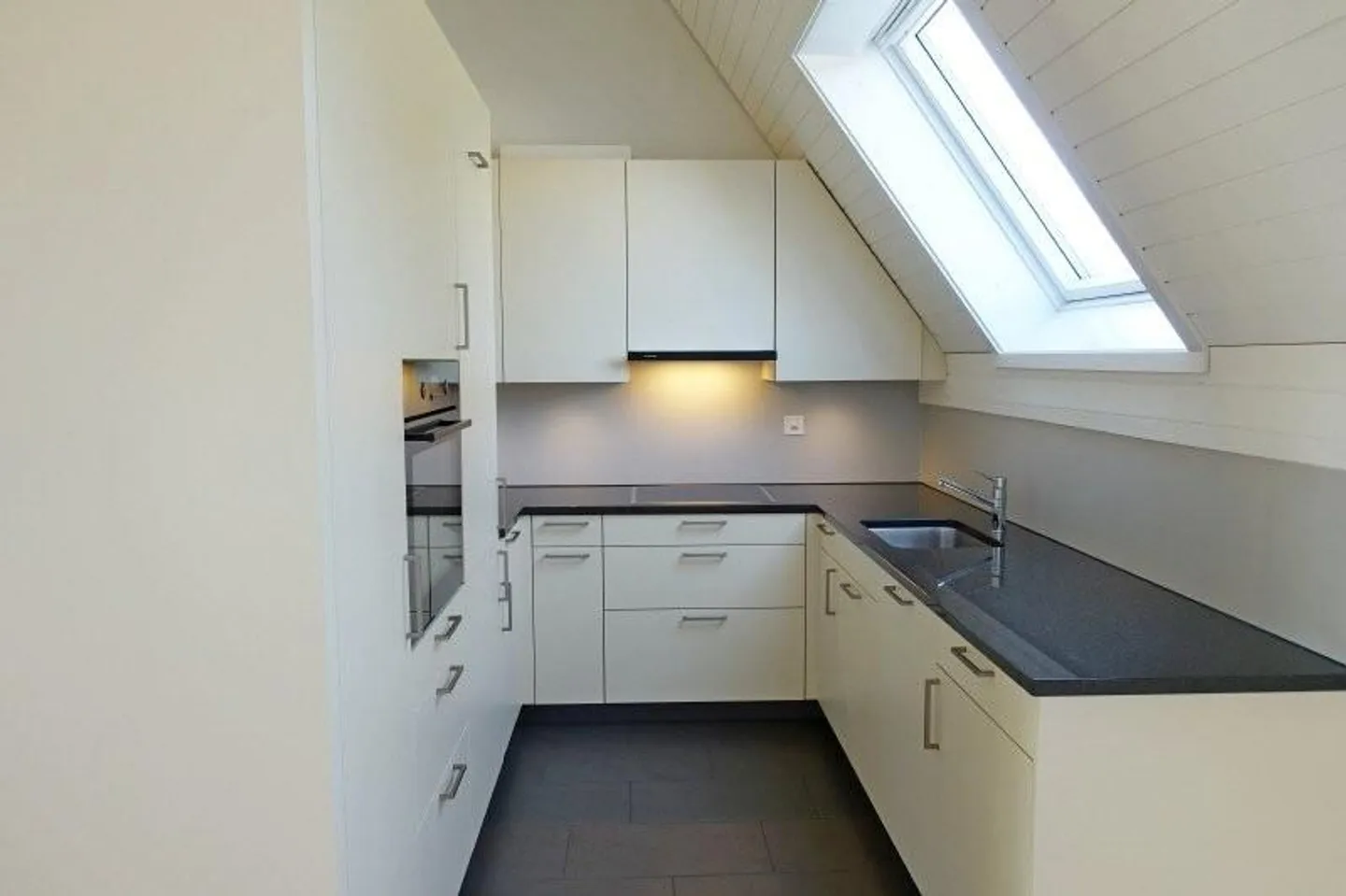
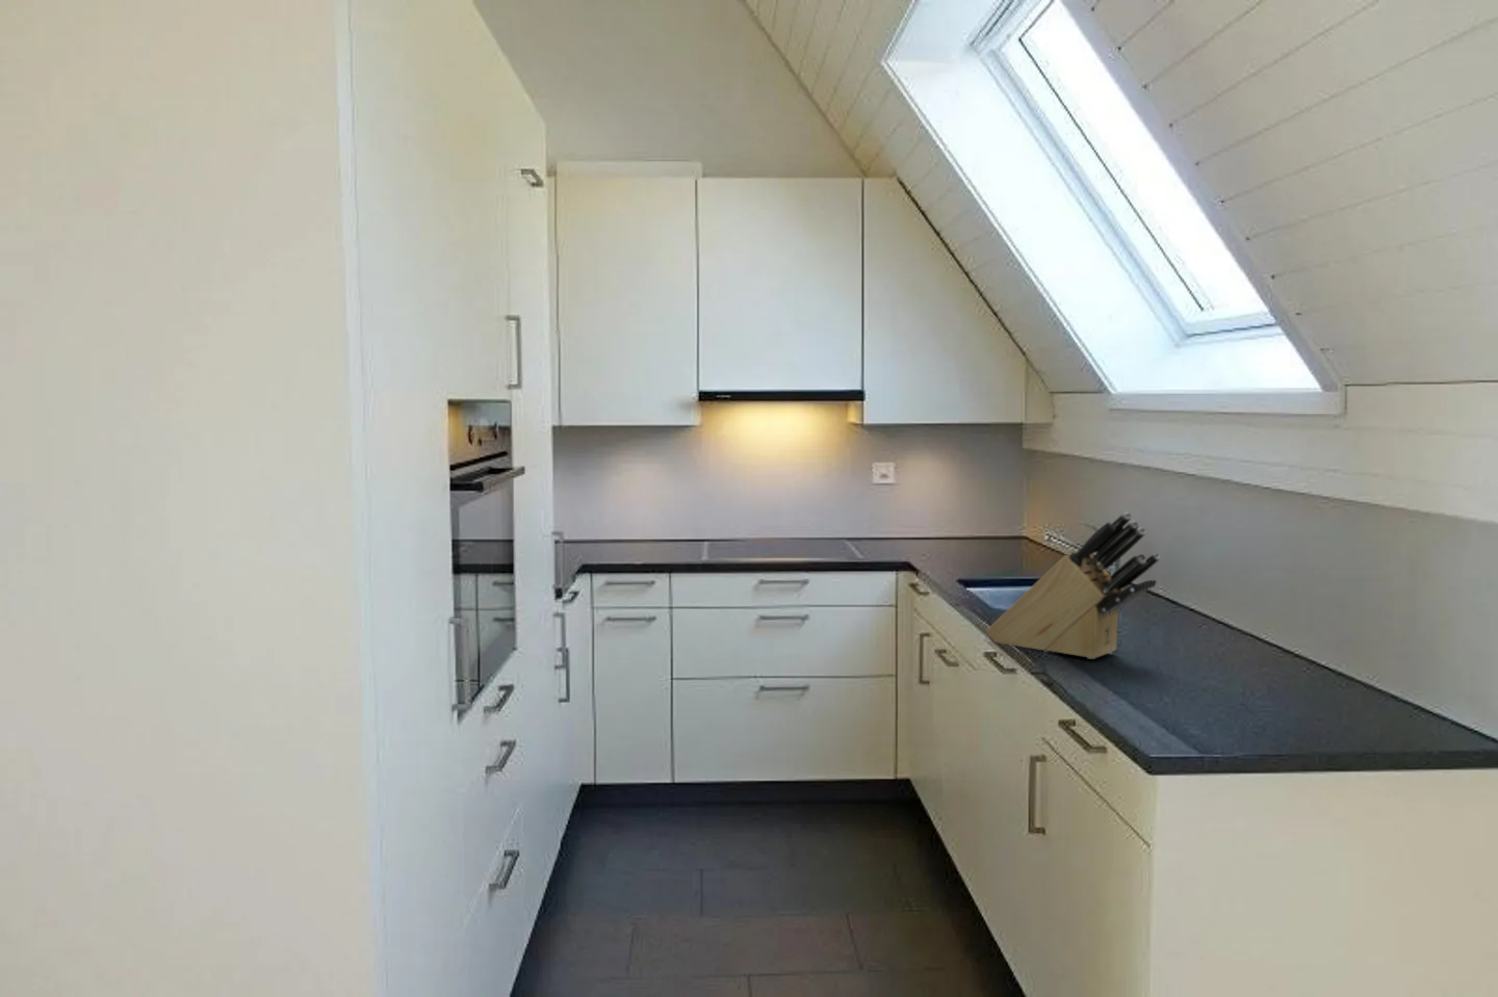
+ knife block [985,511,1161,660]
